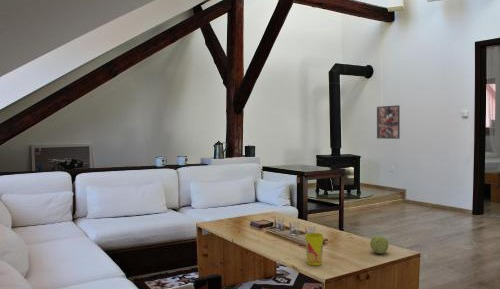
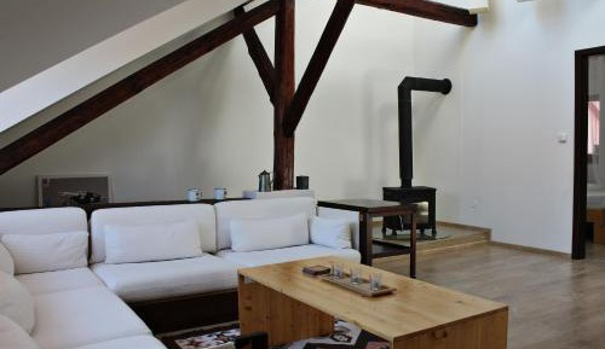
- decorative ball [369,234,390,255]
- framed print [376,104,401,140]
- cup [304,232,325,266]
